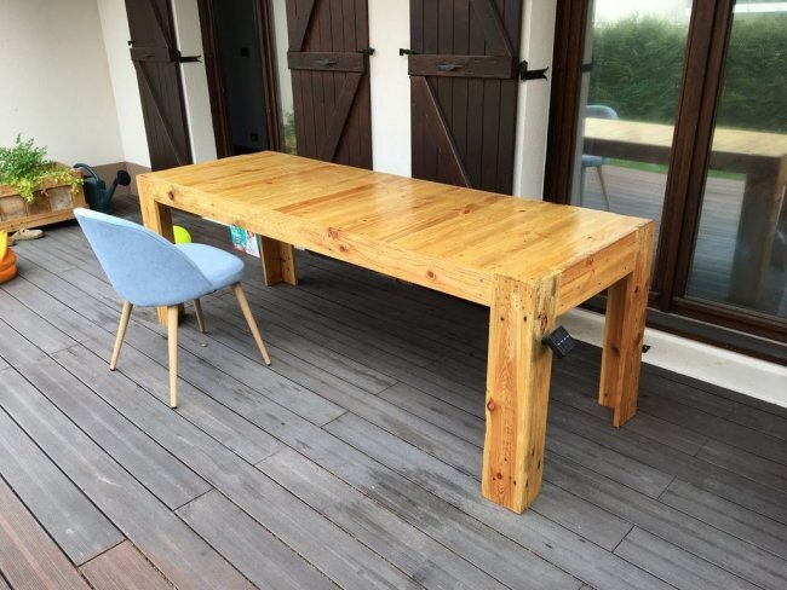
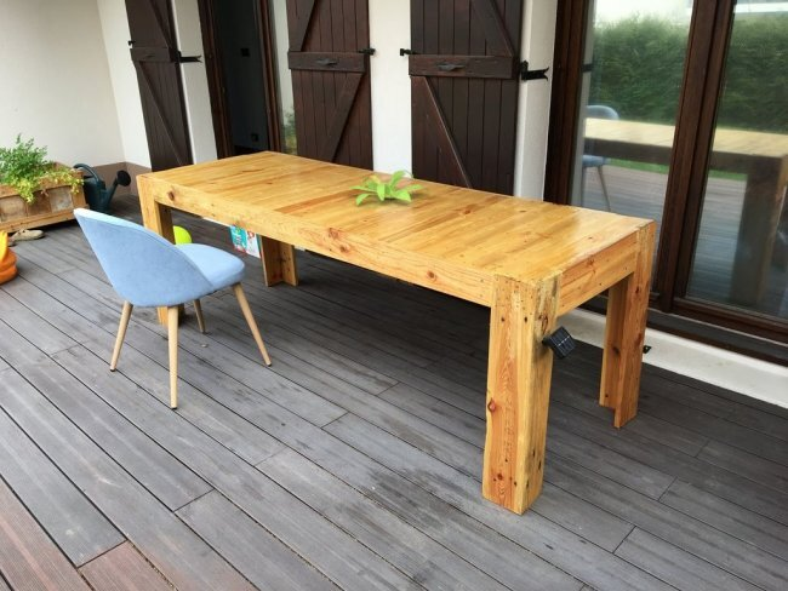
+ plant [346,168,430,207]
